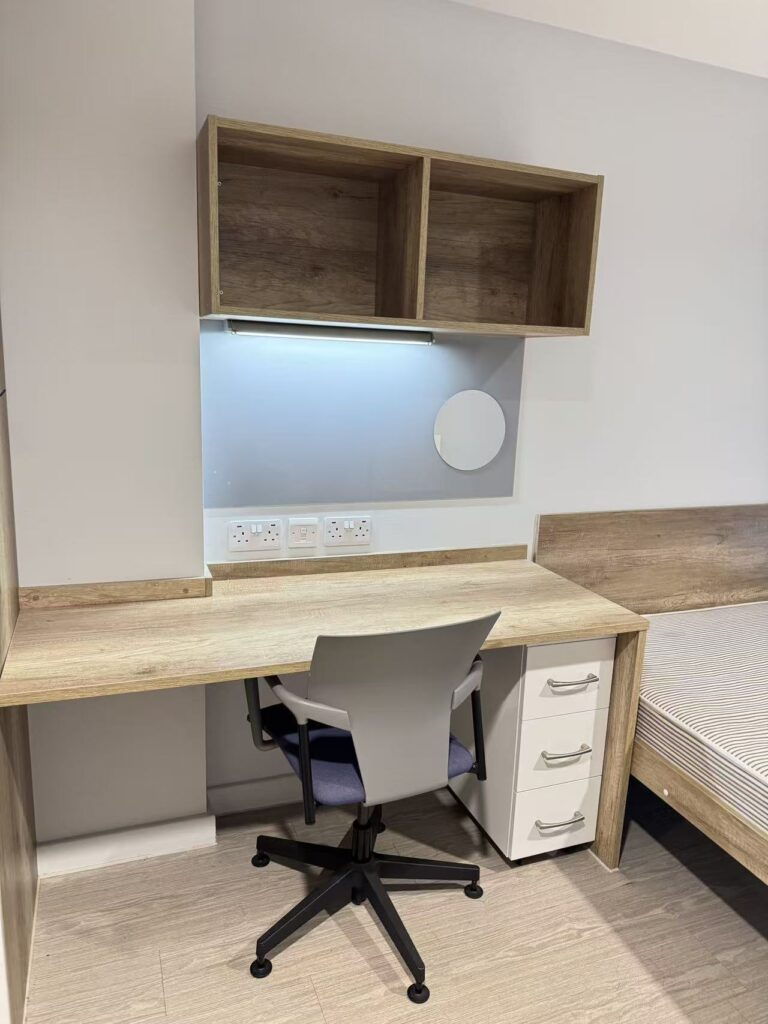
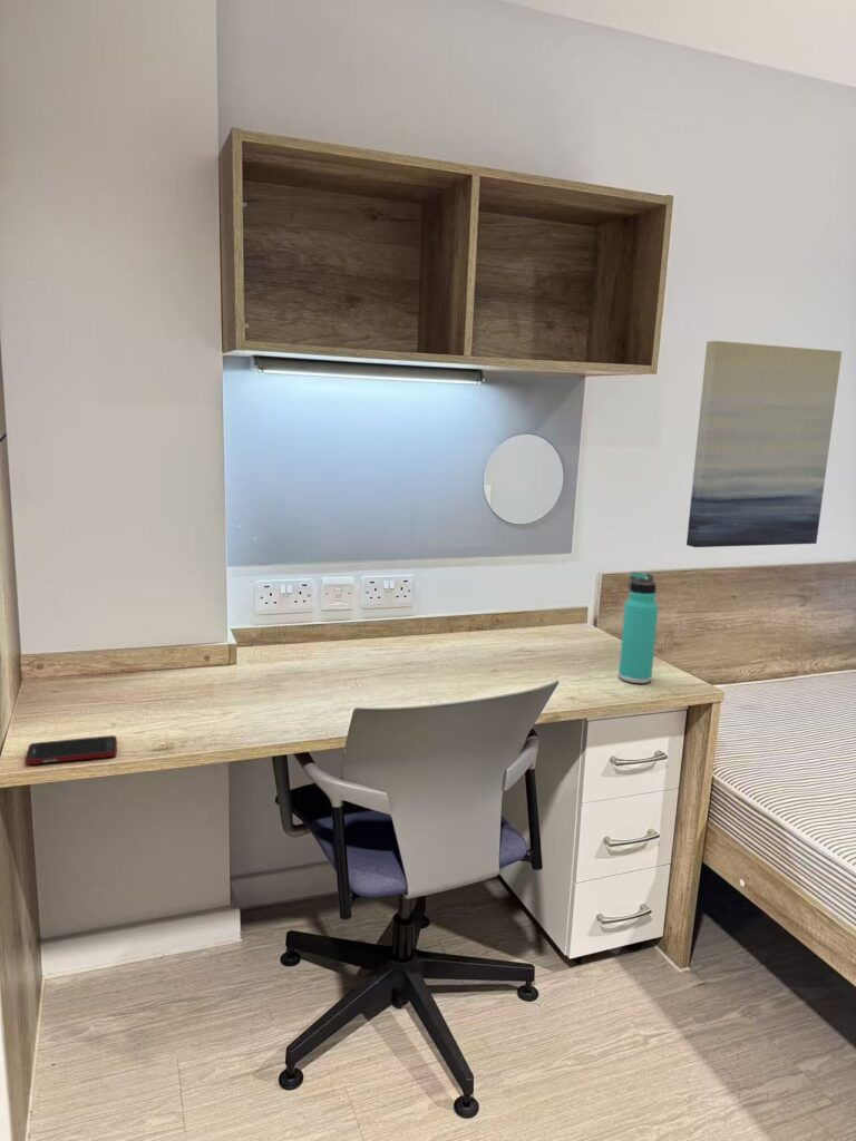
+ wall art [685,340,843,548]
+ thermos bottle [617,570,660,684]
+ cell phone [25,734,118,765]
